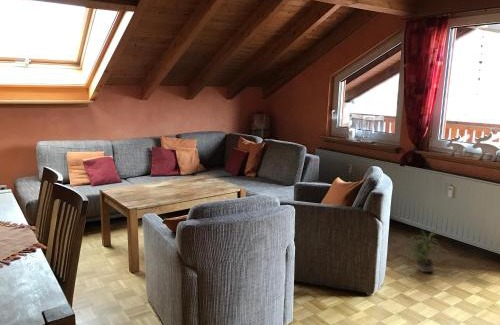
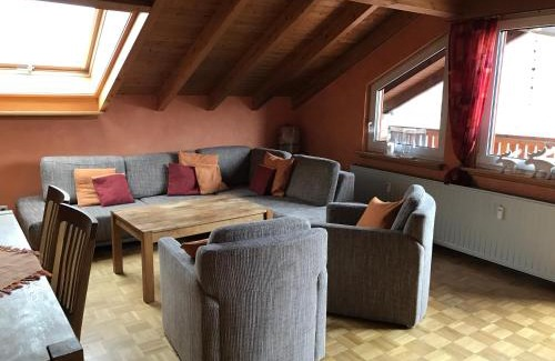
- potted plant [401,227,450,273]
